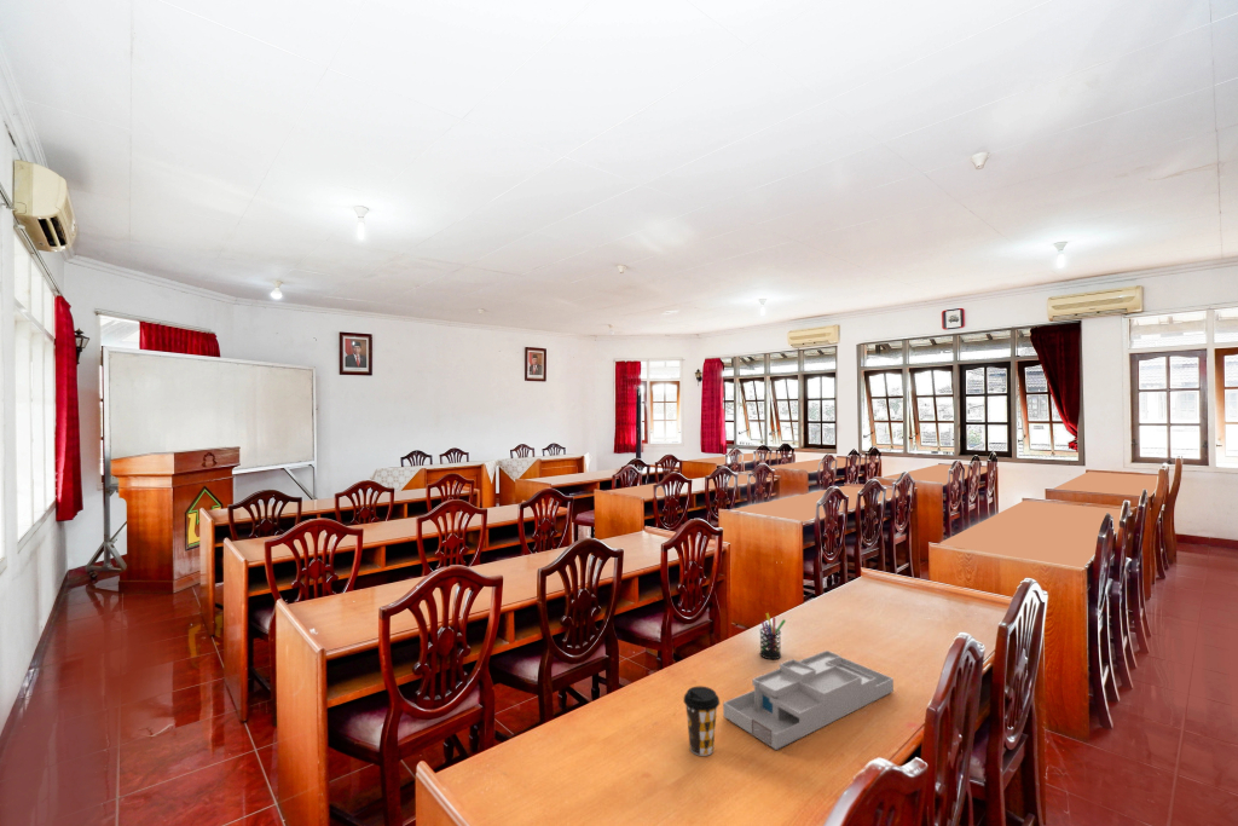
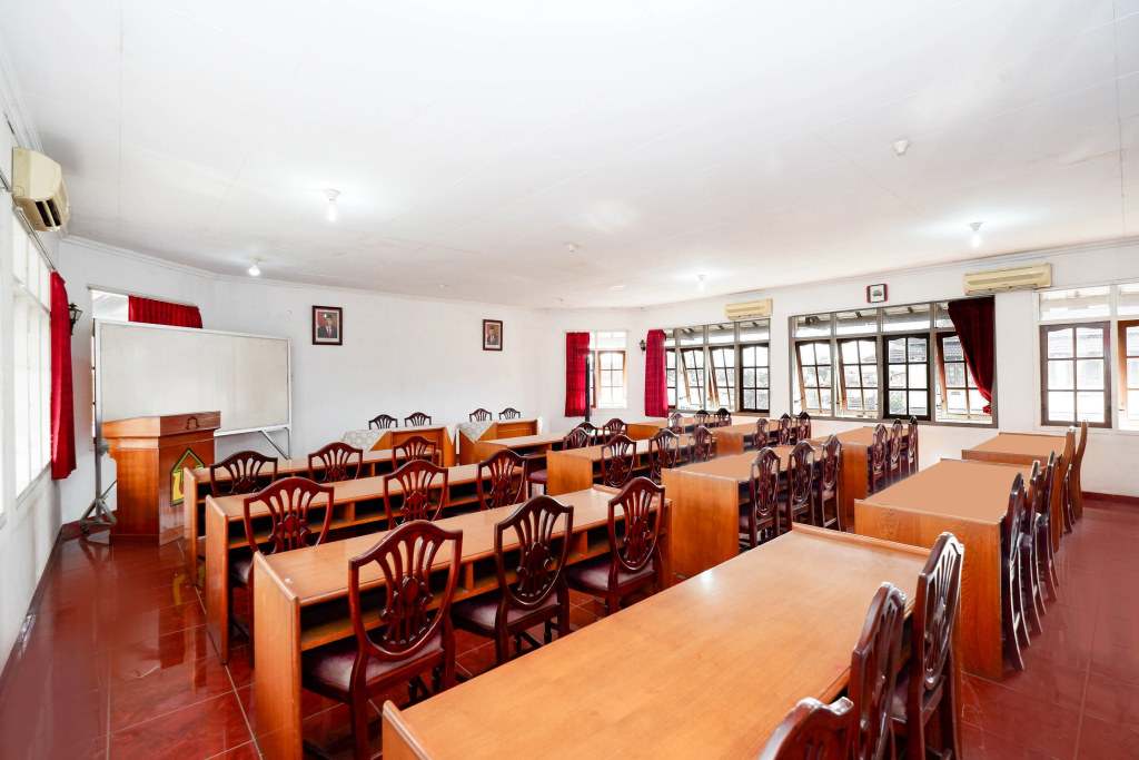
- desk organizer [722,649,895,751]
- pen holder [759,612,787,660]
- coffee cup [682,686,721,757]
